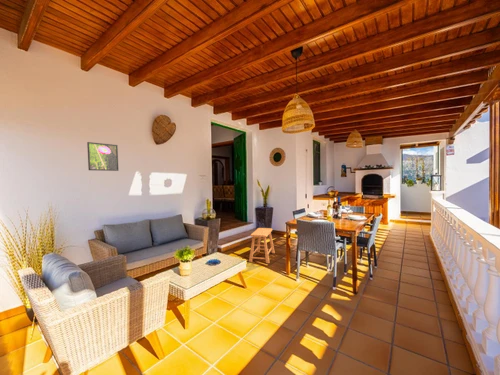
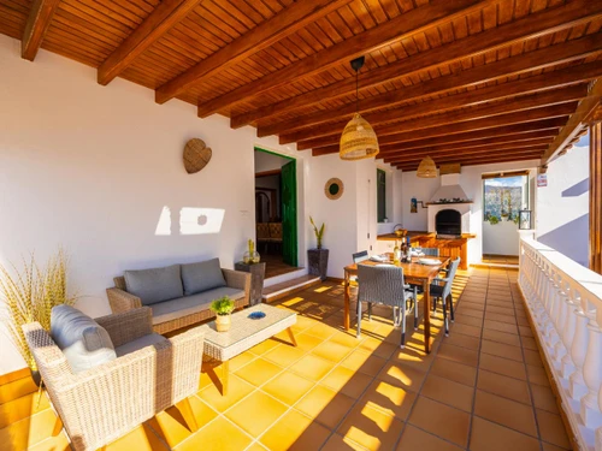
- stool [248,227,276,264]
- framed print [86,141,120,172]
